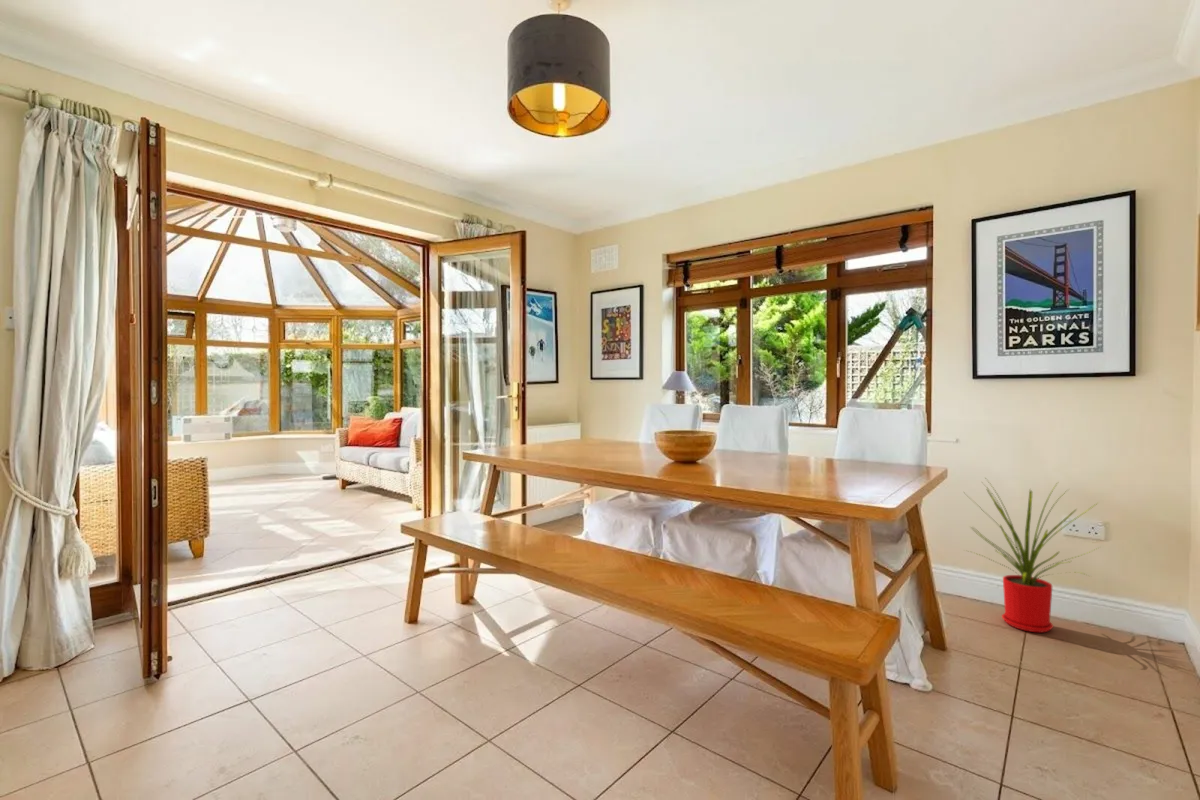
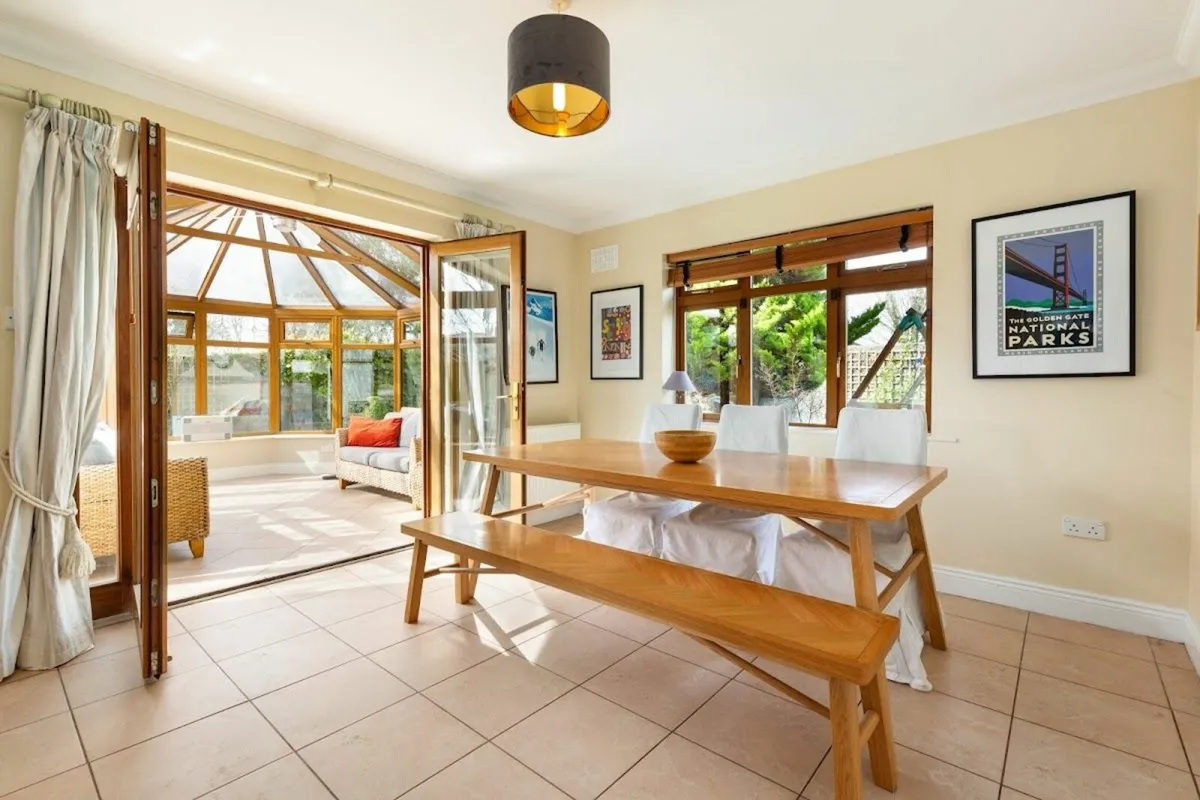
- house plant [964,478,1101,633]
